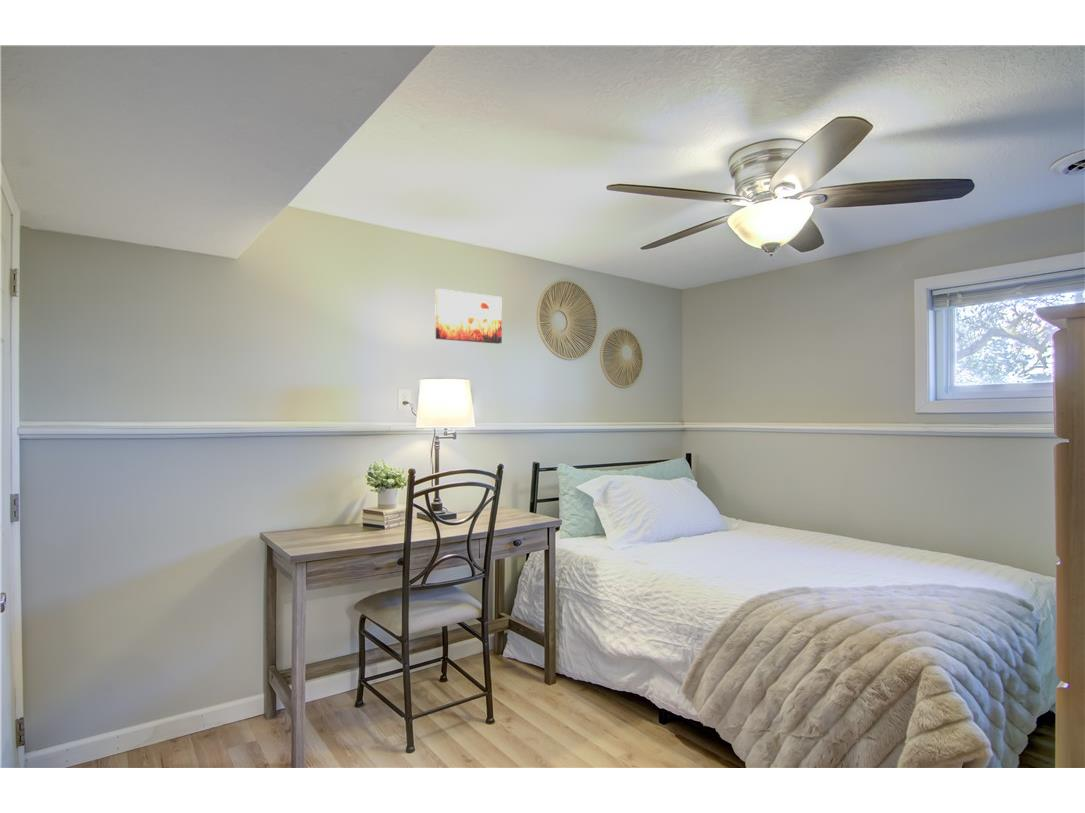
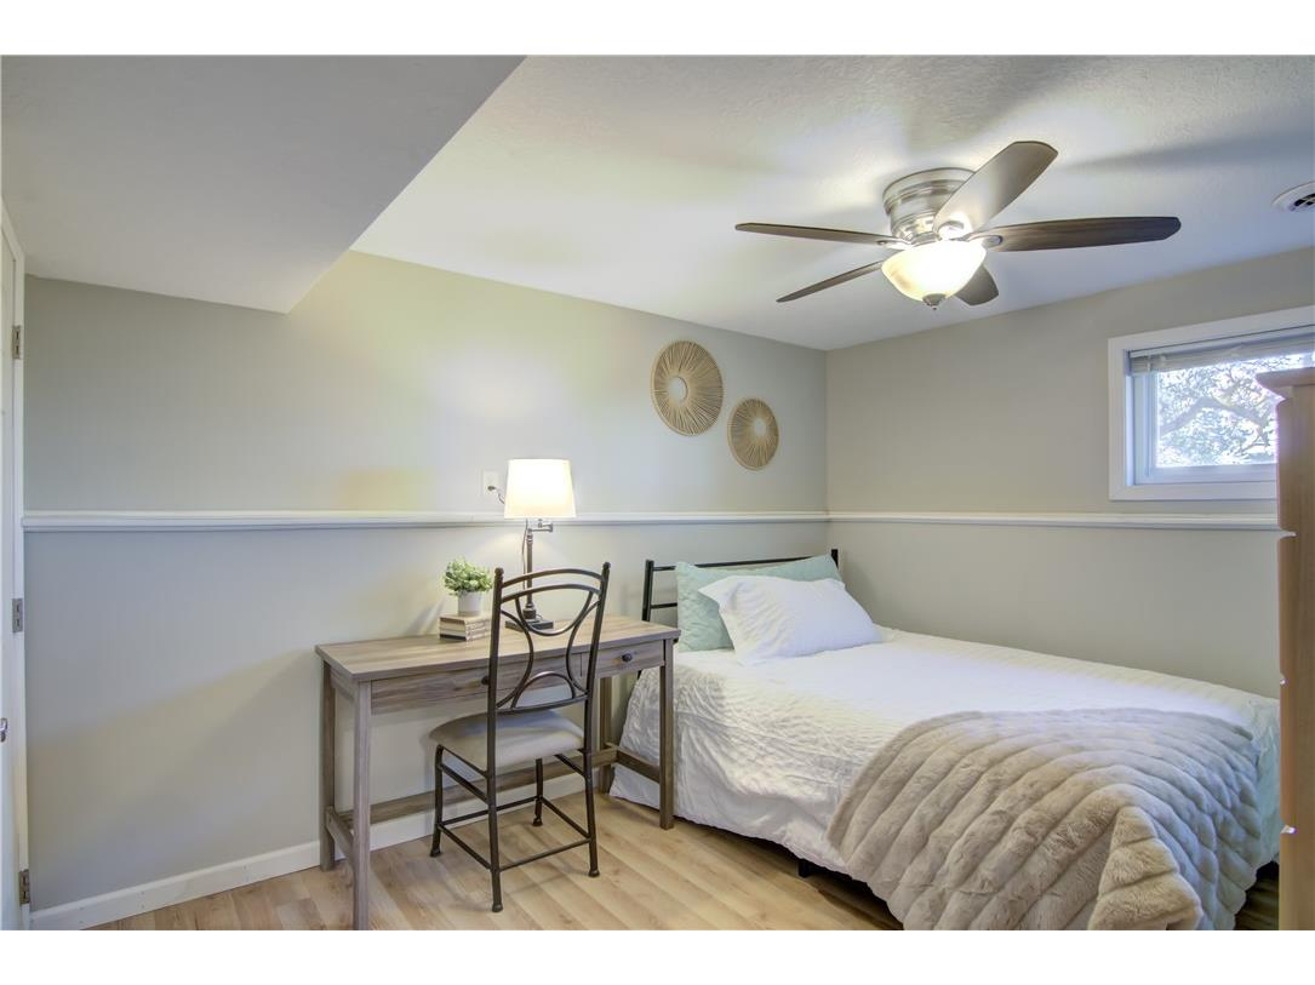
- wall art [434,288,503,345]
